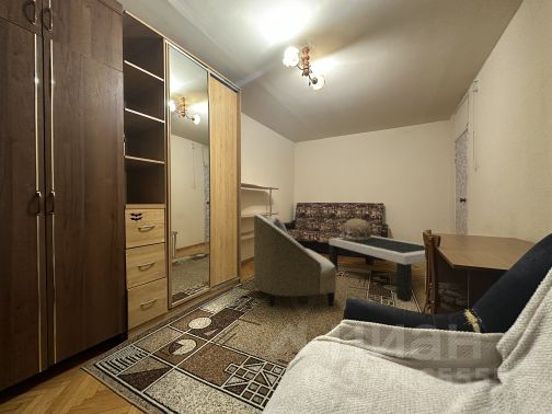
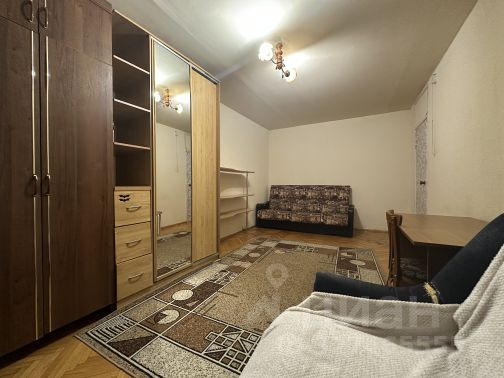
- armchair [253,212,337,309]
- decorative sphere [341,218,372,242]
- coffee table [327,234,427,303]
